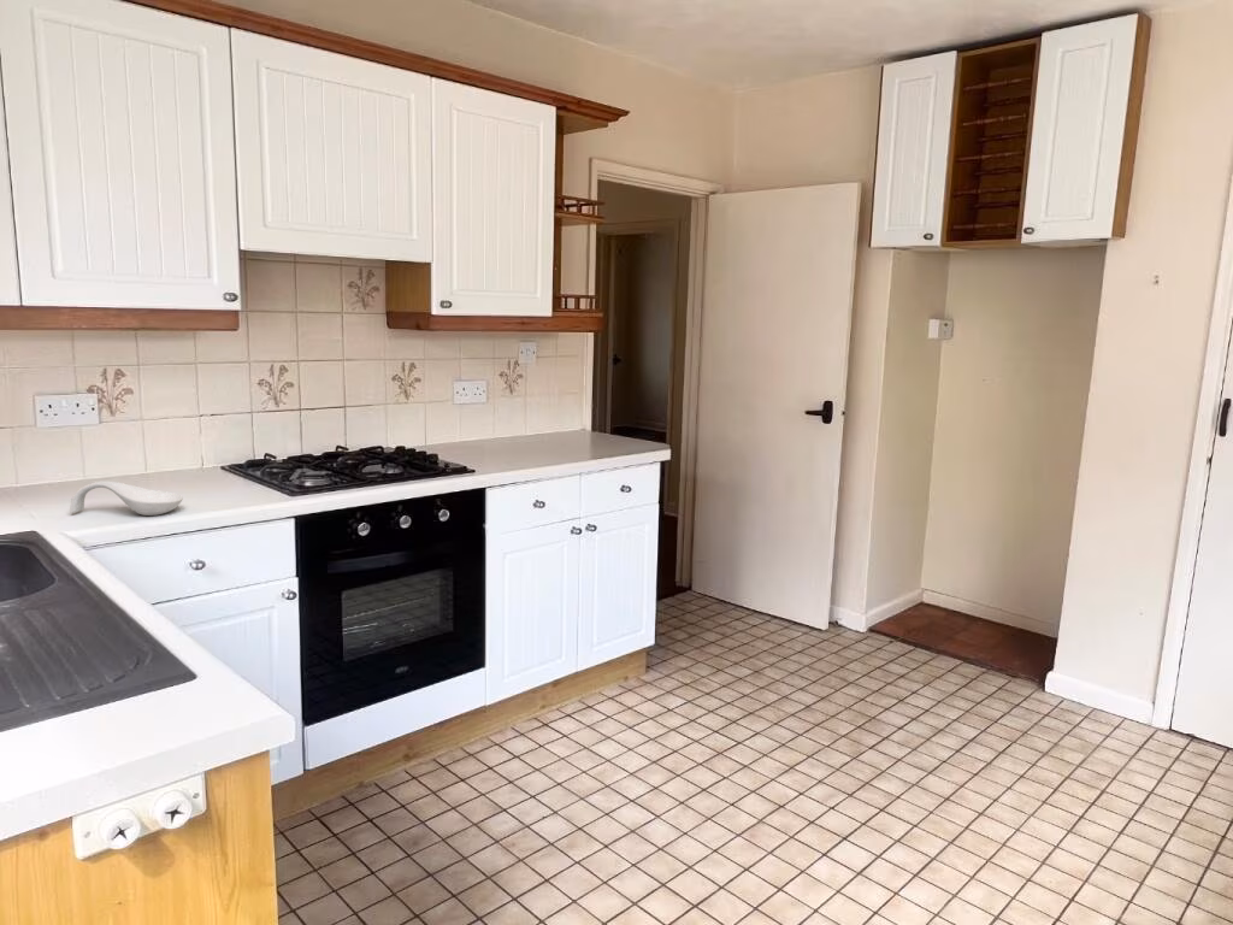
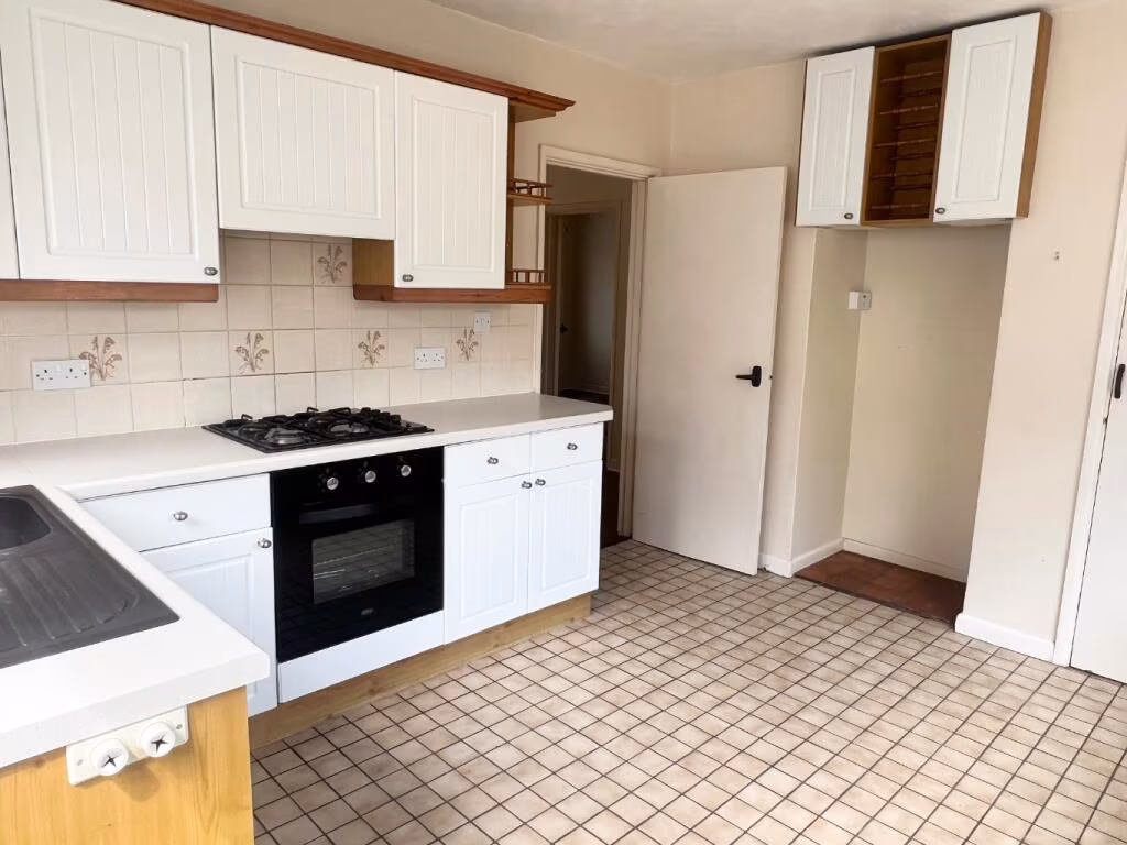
- spoon rest [69,479,184,517]
